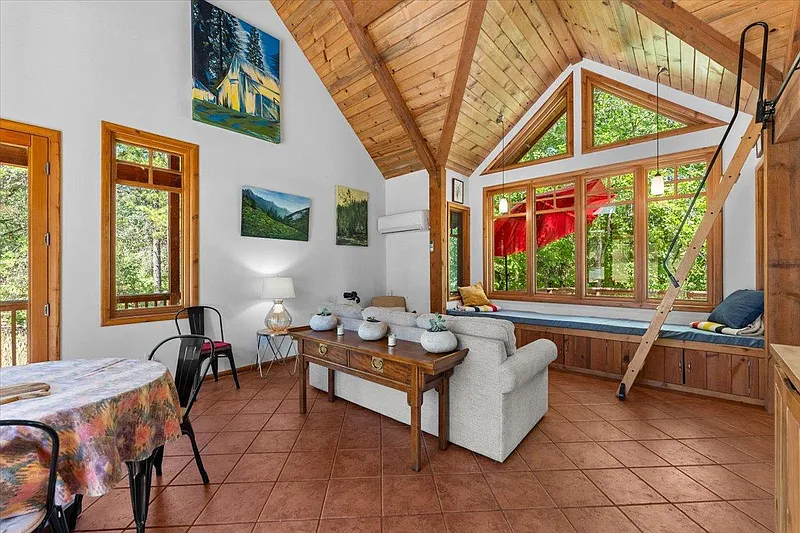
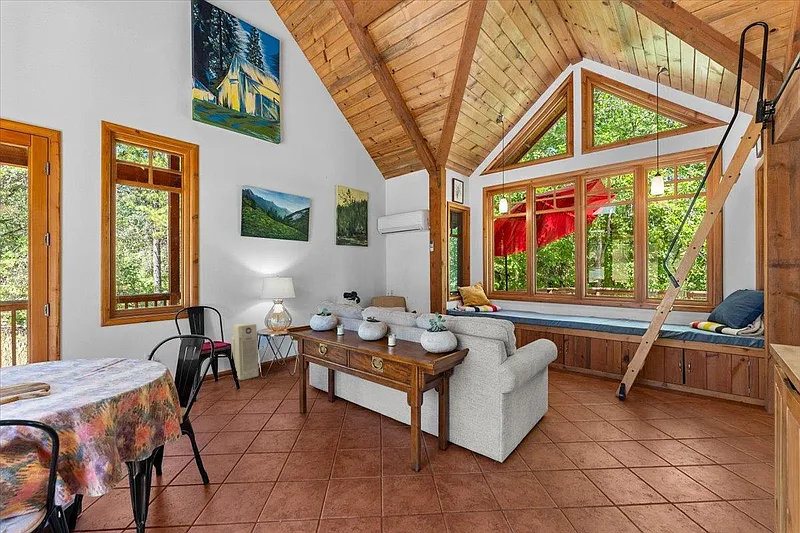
+ air purifier [230,323,260,381]
